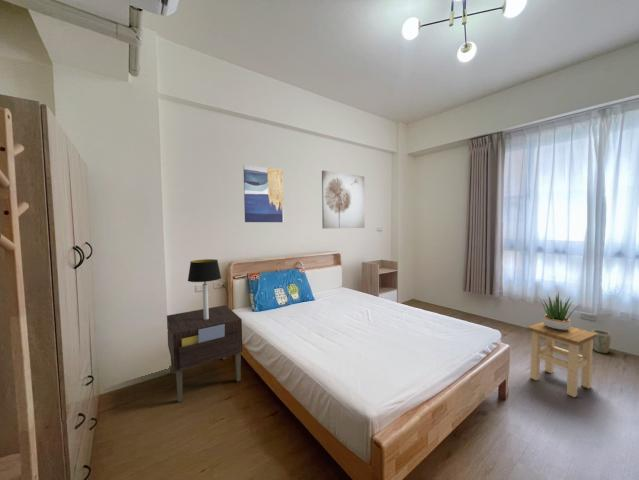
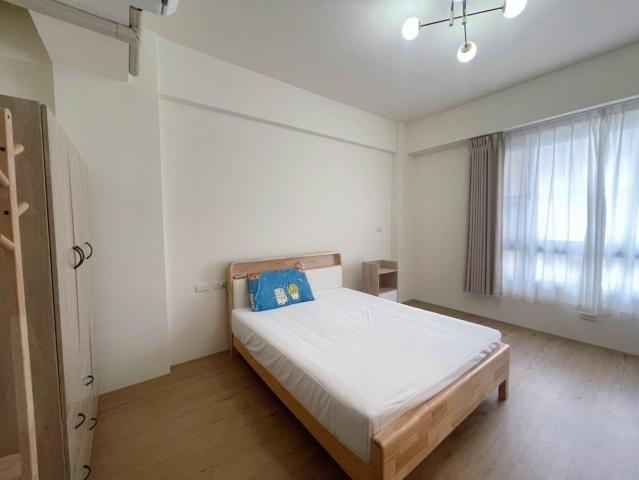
- table lamp [187,258,222,320]
- nightstand [166,304,243,403]
- plant pot [591,329,612,354]
- potted plant [536,291,581,330]
- stool [527,321,597,398]
- wall art [321,169,365,229]
- wall art [242,164,285,223]
